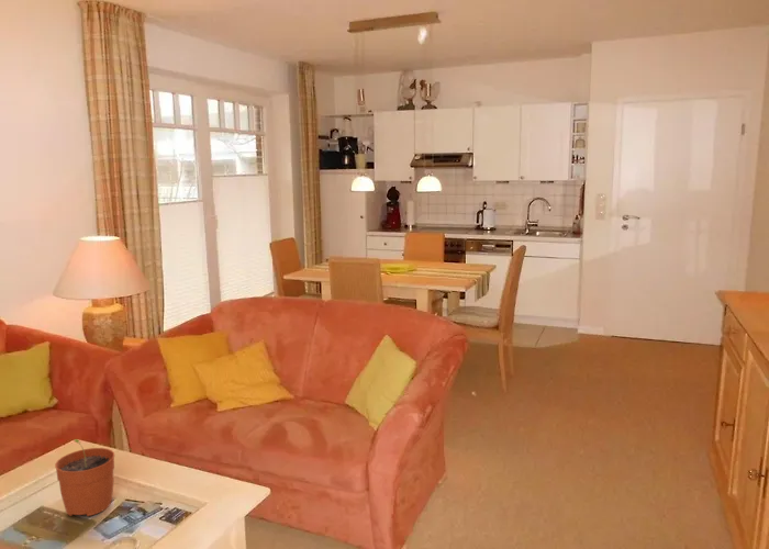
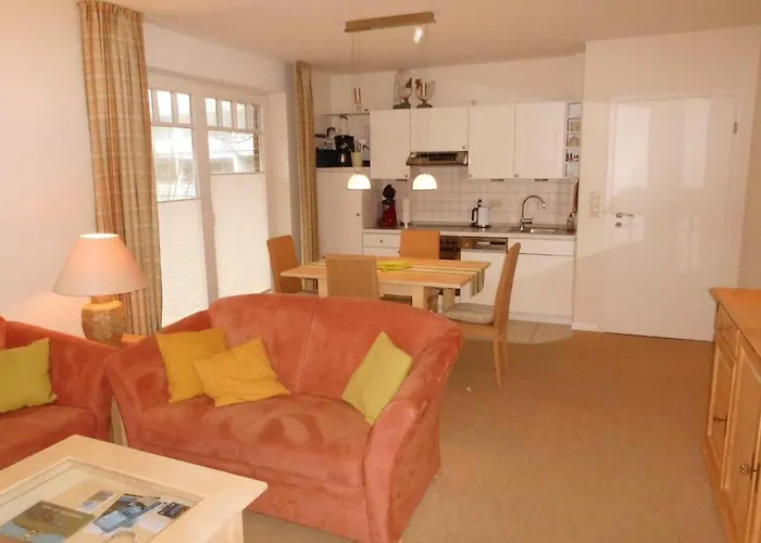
- plant pot [54,438,115,517]
